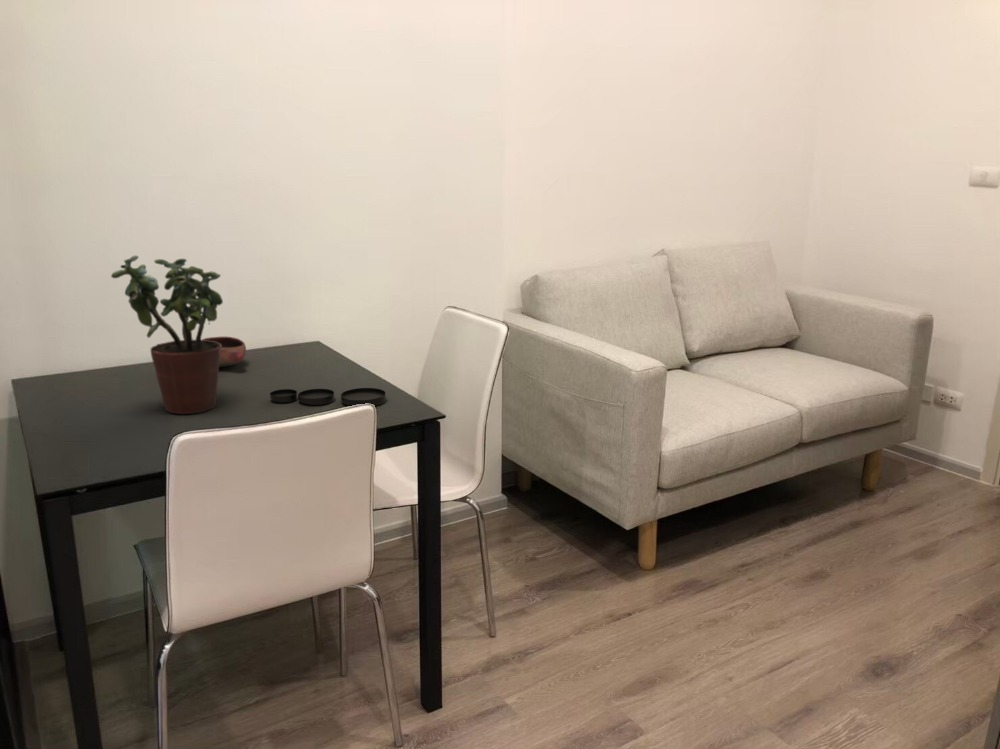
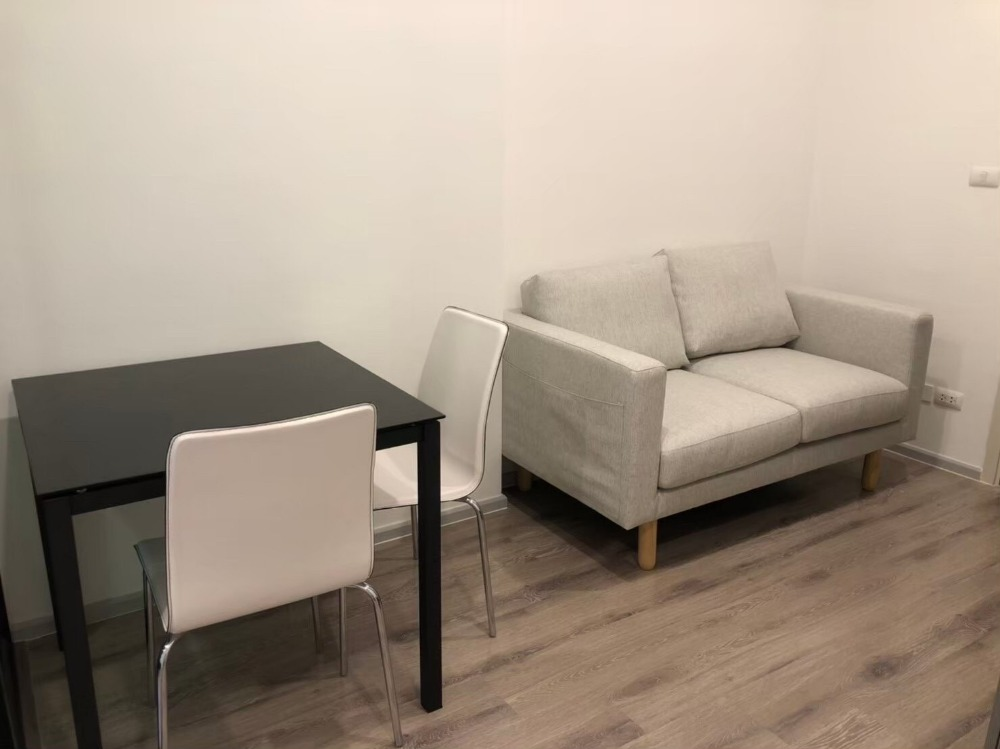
- potted plant [110,255,224,415]
- plate [269,387,387,407]
- bowl [201,336,247,368]
